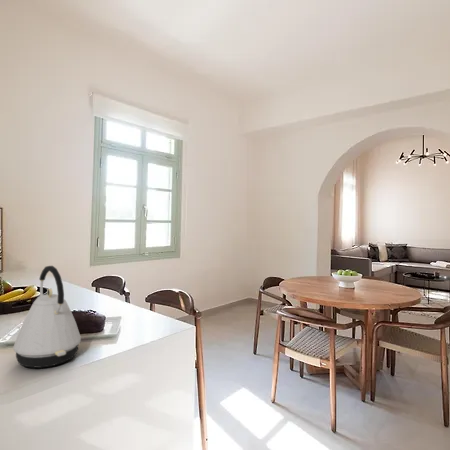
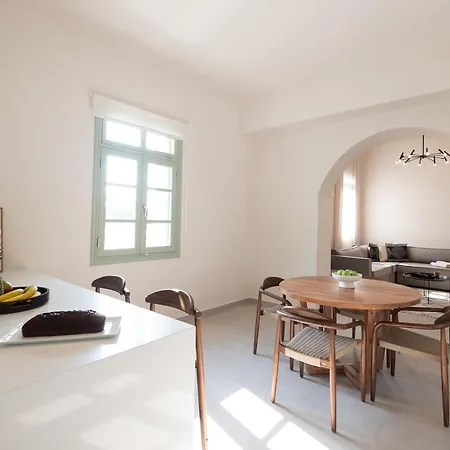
- kettle [12,265,82,369]
